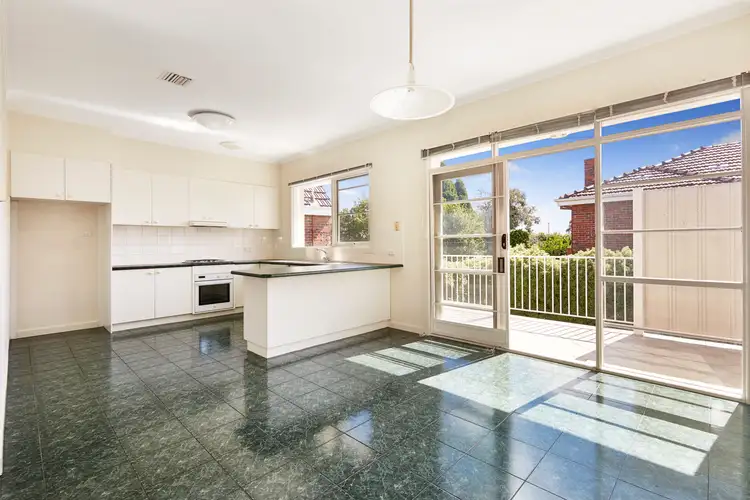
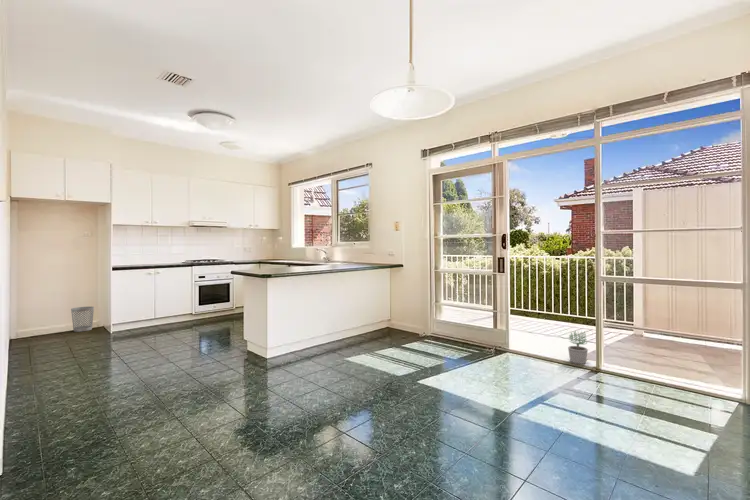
+ potted plant [567,330,589,365]
+ wastebasket [70,306,95,333]
